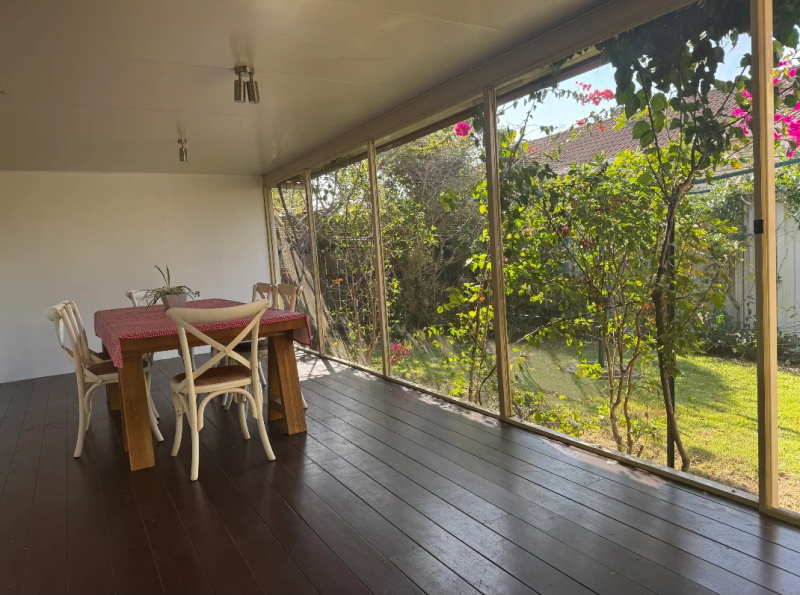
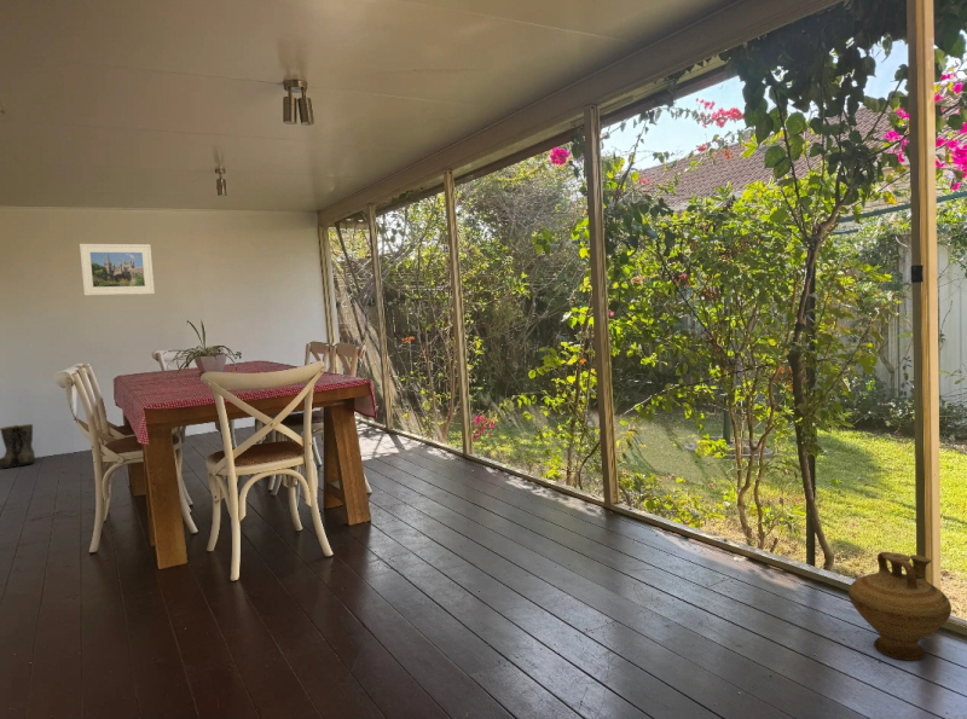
+ boots [0,423,37,469]
+ ceramic jug [847,551,952,662]
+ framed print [79,243,156,297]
